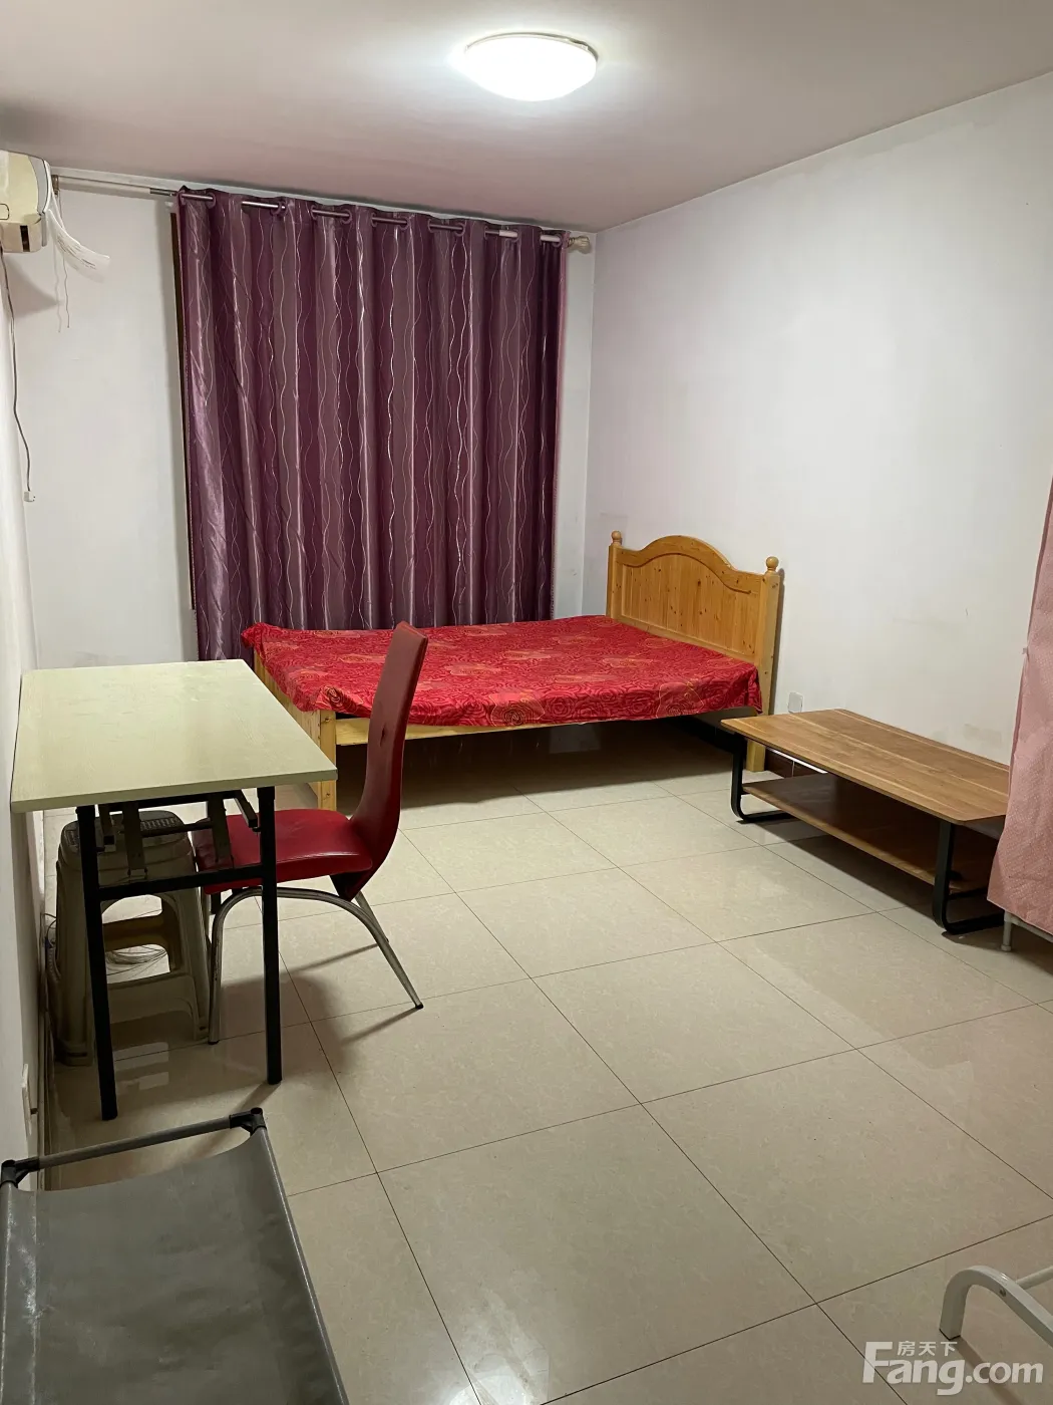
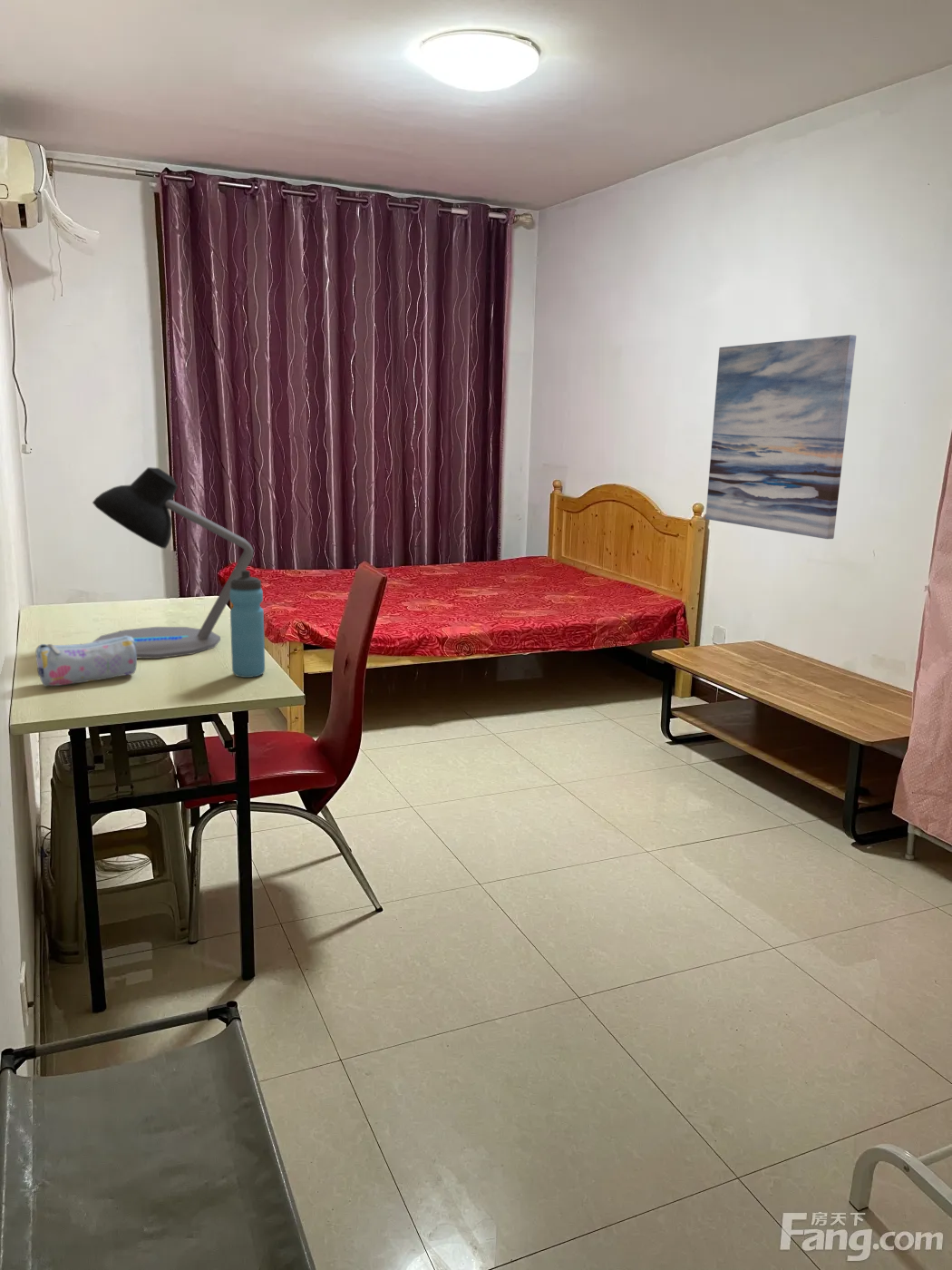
+ pencil case [35,636,138,687]
+ wall art [704,334,857,540]
+ water bottle [229,570,266,679]
+ desk lamp [92,466,254,659]
